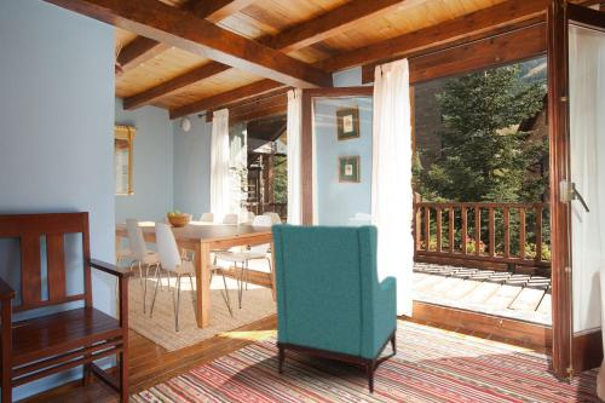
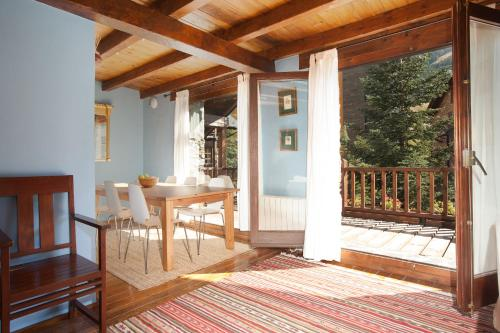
- armchair [270,223,398,396]
